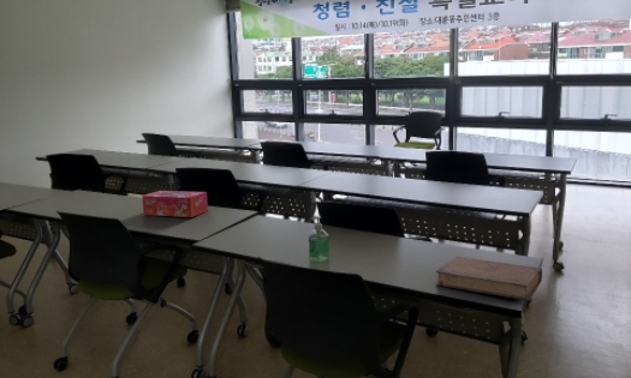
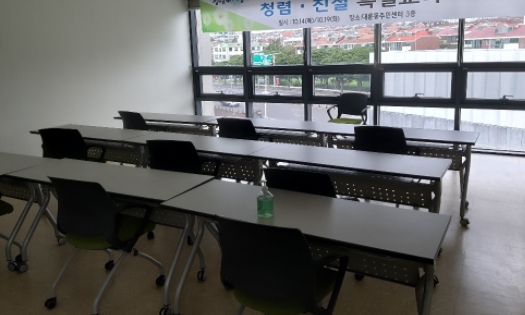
- tissue box [141,190,209,218]
- book [435,256,543,301]
